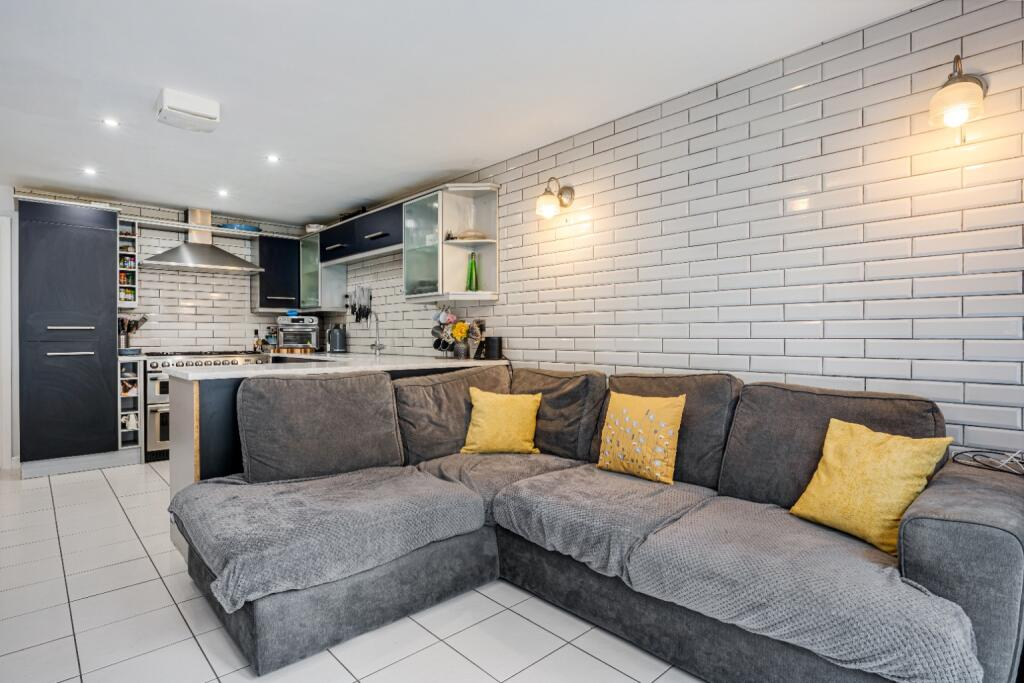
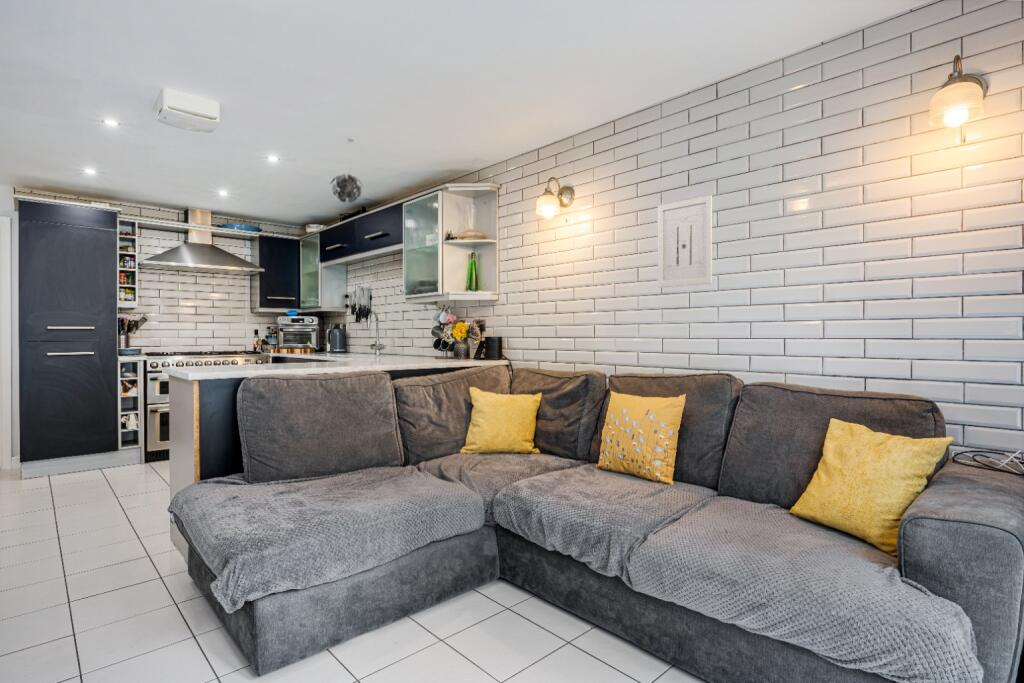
+ wall art [657,194,713,289]
+ pendant light [330,138,364,204]
